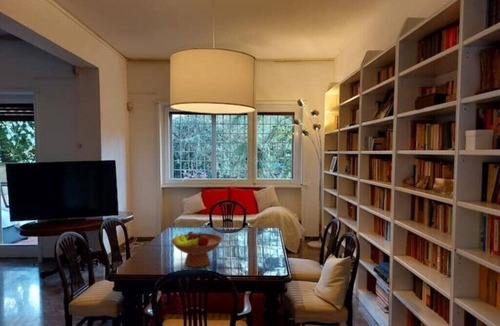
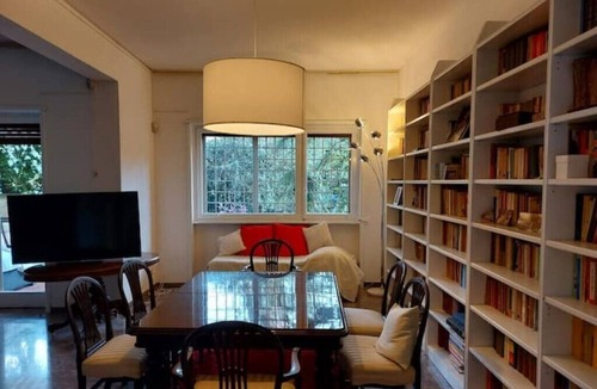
- fruit bowl [170,230,224,268]
